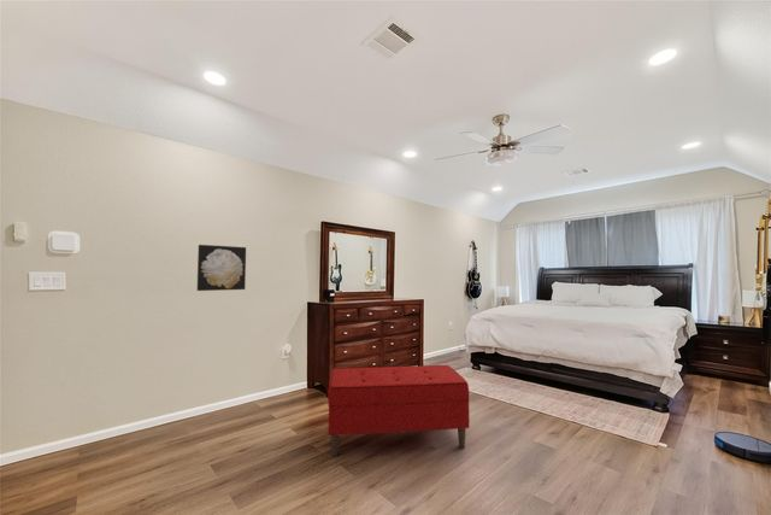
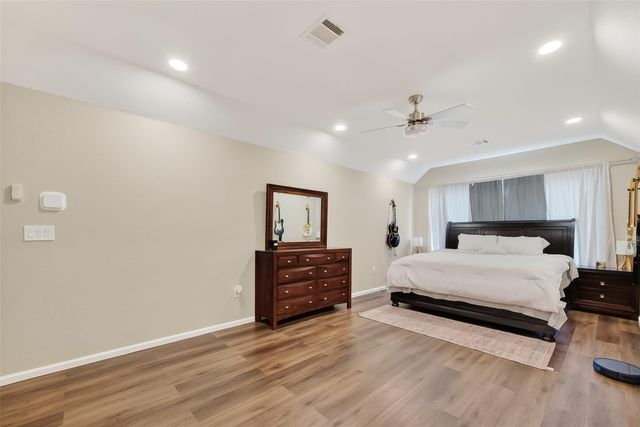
- bench [326,364,470,457]
- wall art [196,244,247,292]
